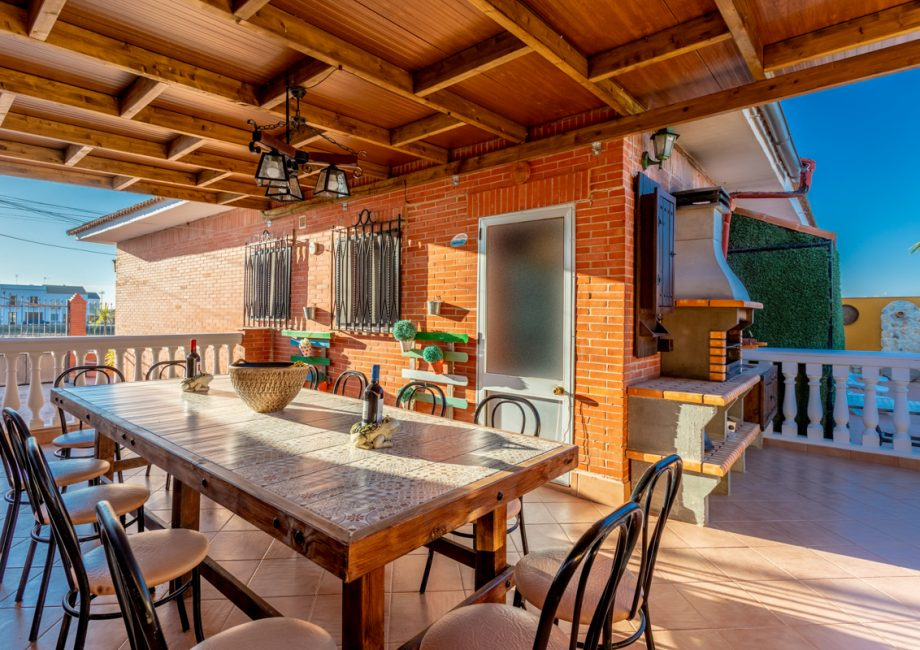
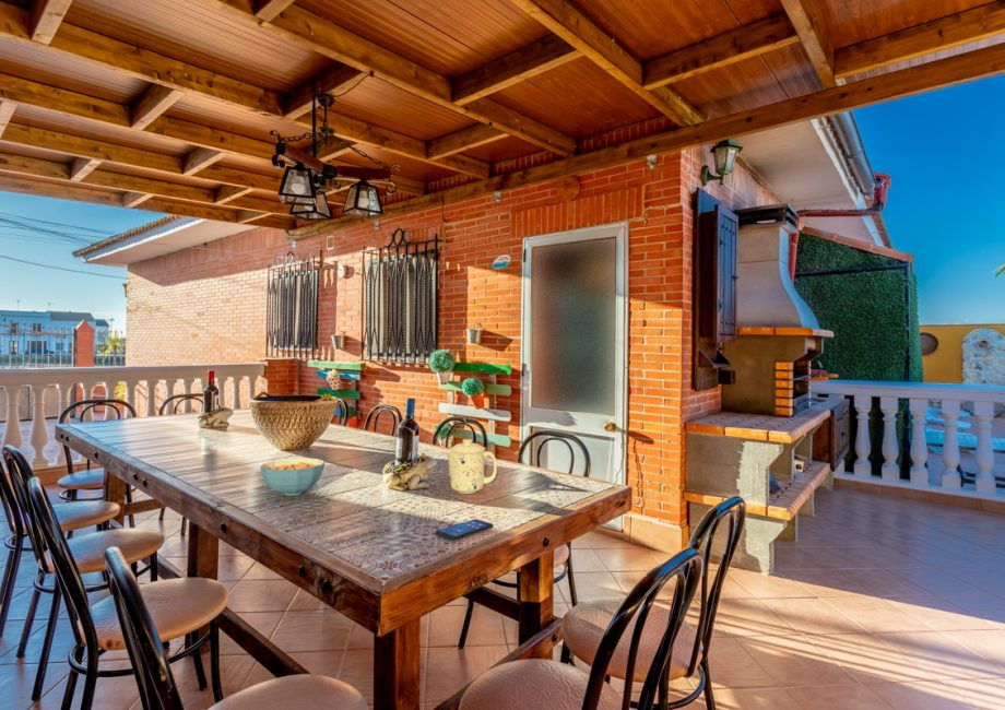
+ mug [444,438,498,495]
+ cereal bowl [259,457,326,497]
+ smartphone [435,518,494,542]
